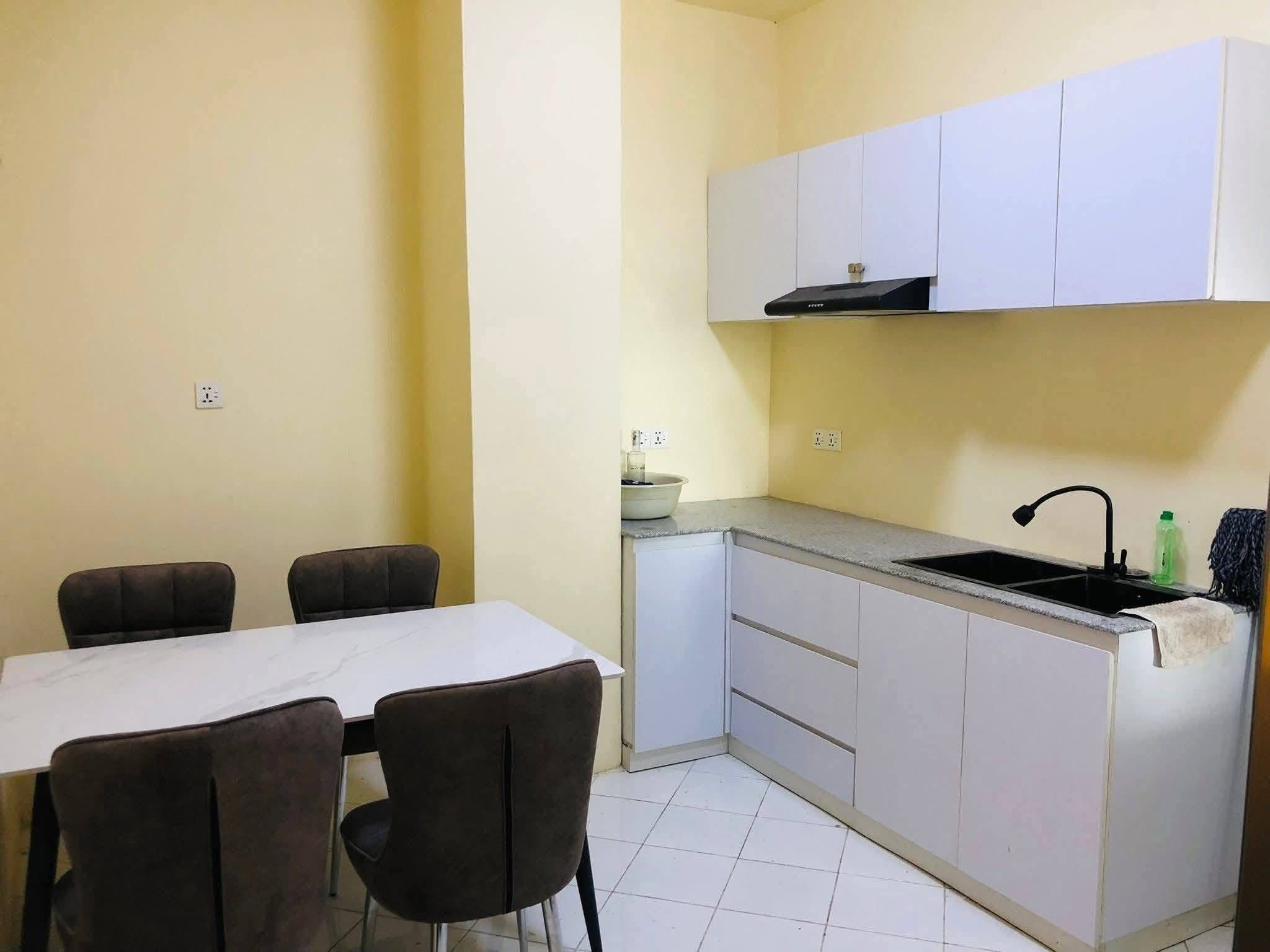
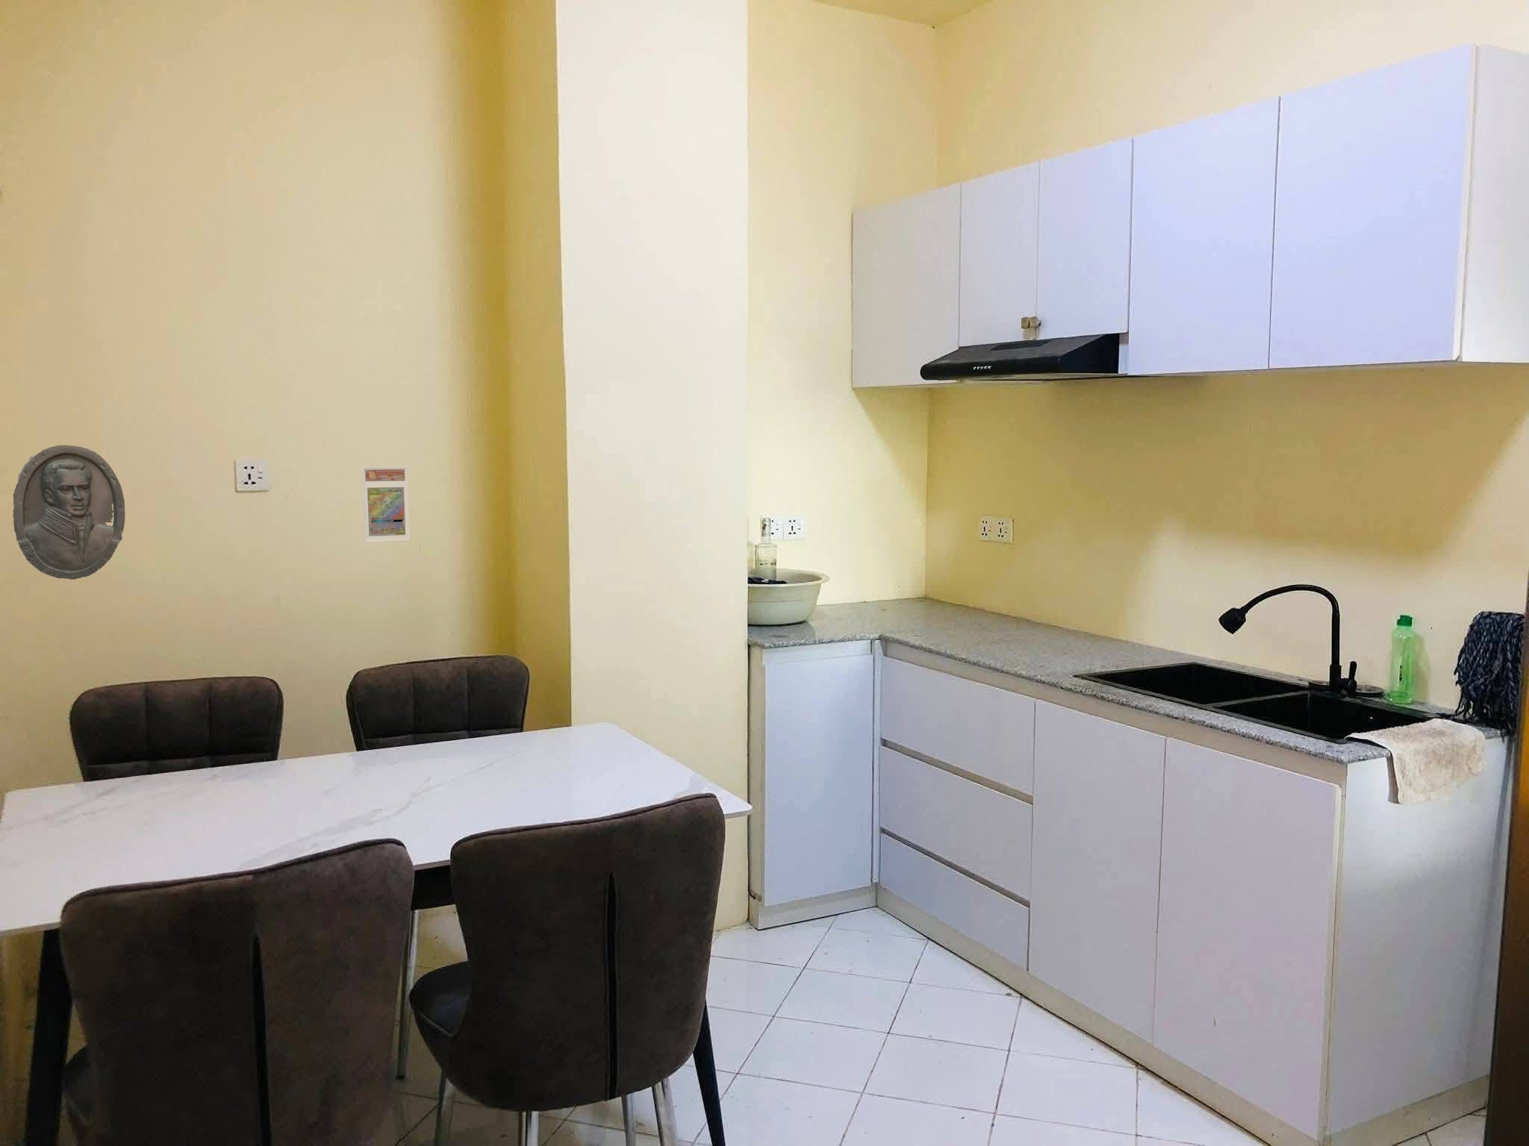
+ trading card display case [361,466,411,543]
+ portrait relief [12,444,125,580]
